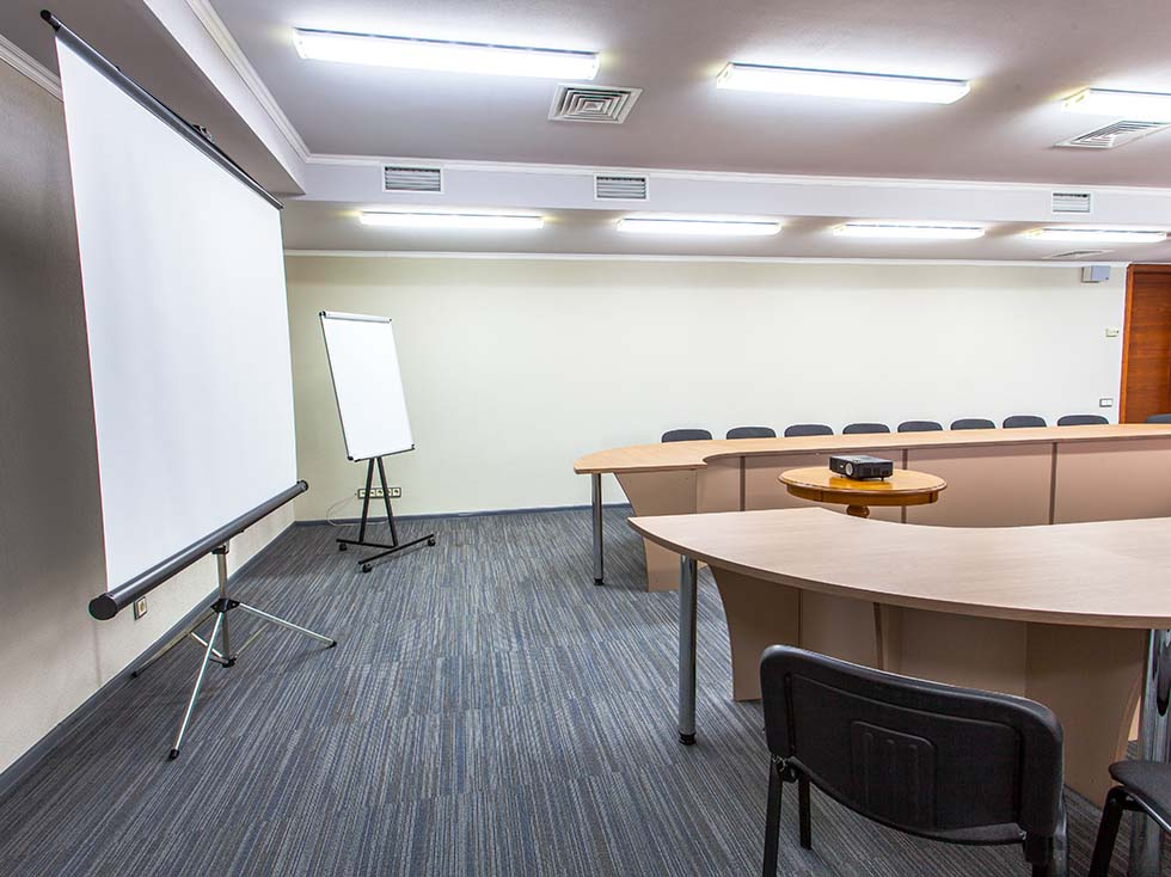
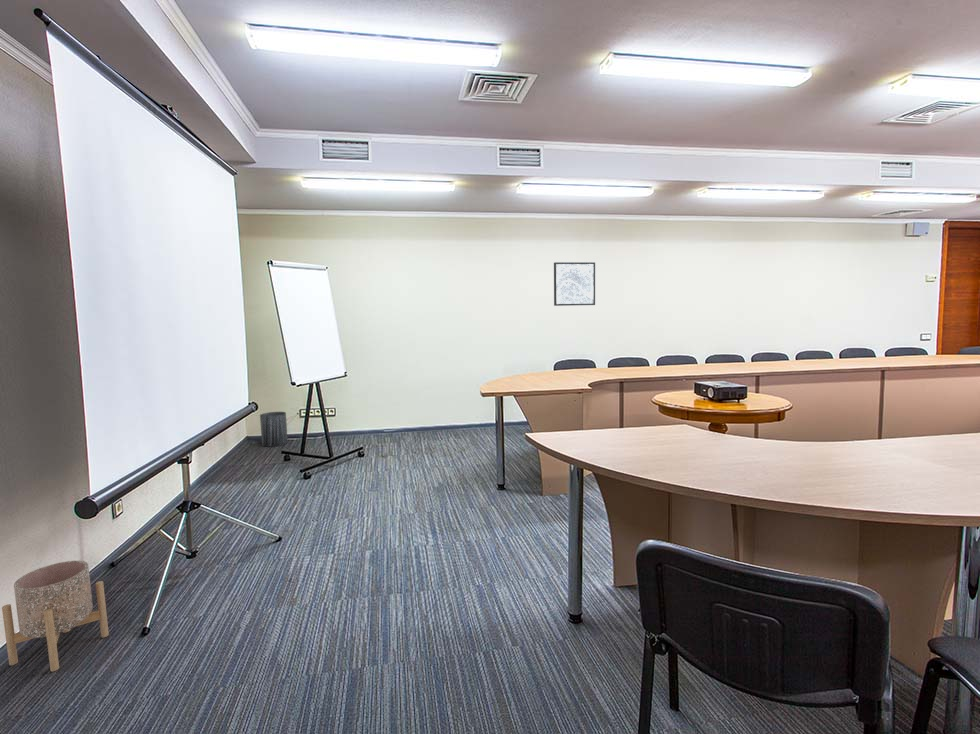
+ wall art [553,261,596,307]
+ planter [1,560,110,672]
+ trash can [259,411,289,448]
